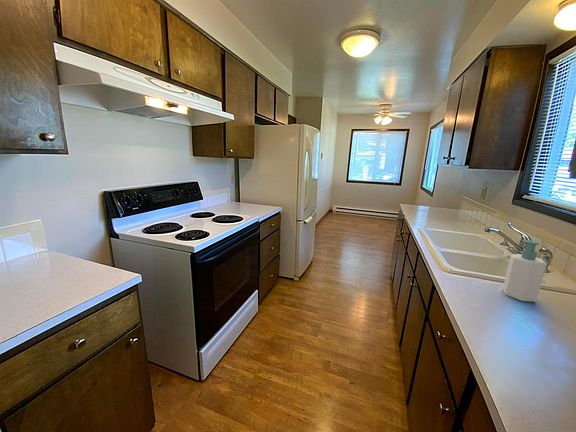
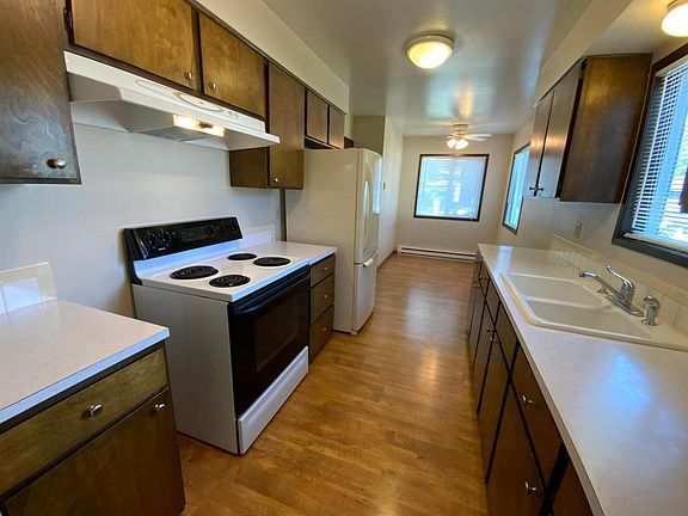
- soap bottle [502,239,548,303]
